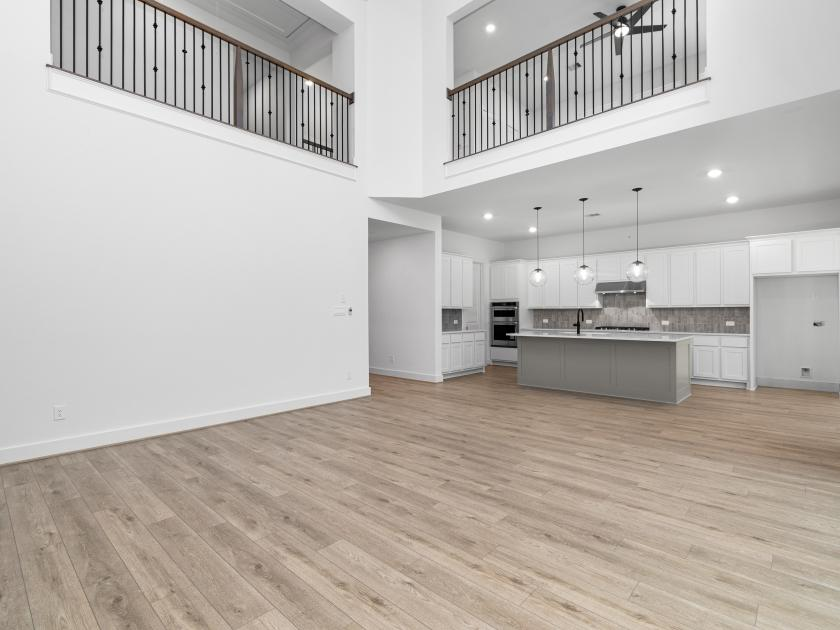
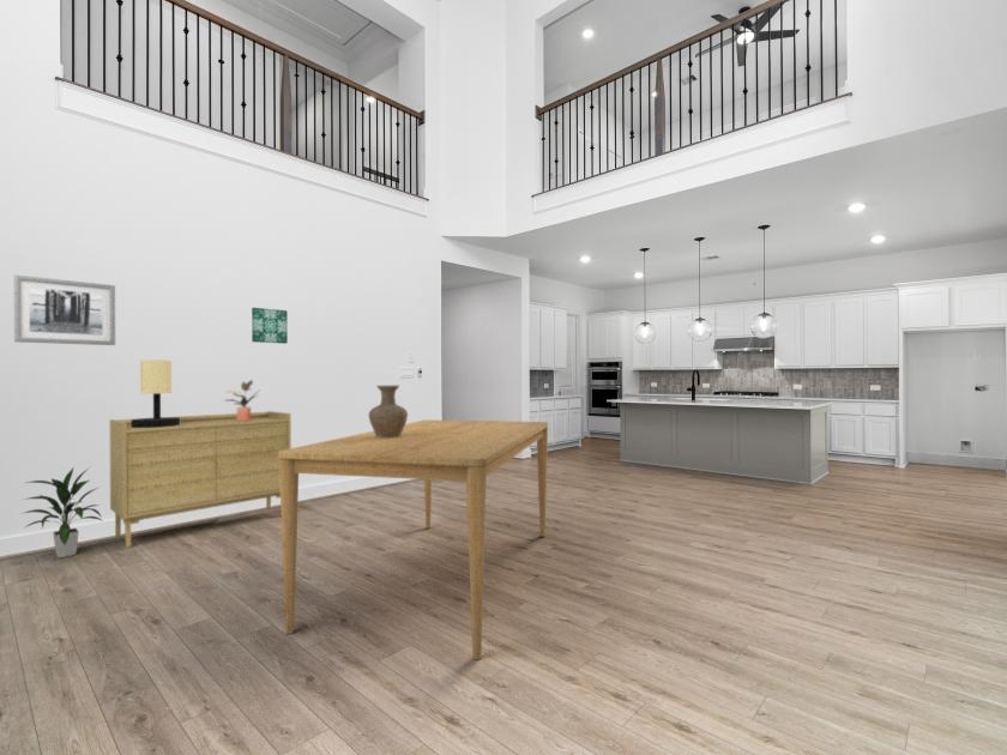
+ sideboard [109,410,293,550]
+ dining table [279,419,549,662]
+ vase [367,385,409,439]
+ wall art [251,307,289,345]
+ potted plant [223,379,260,421]
+ table lamp [131,360,180,428]
+ wall art [13,273,116,346]
+ indoor plant [19,465,103,558]
